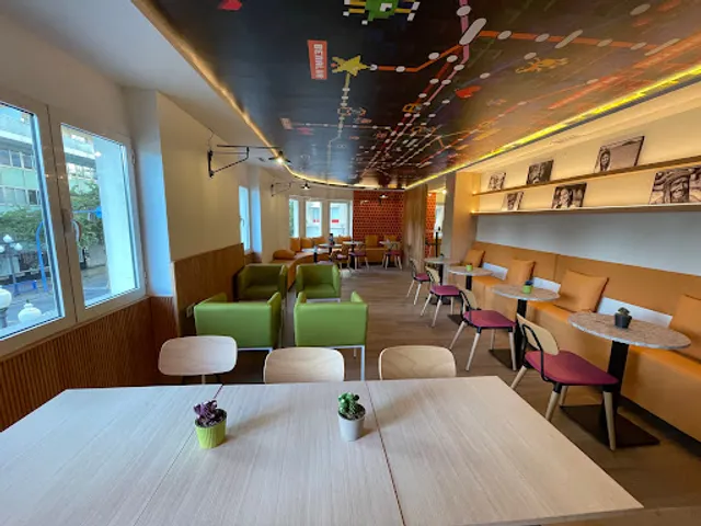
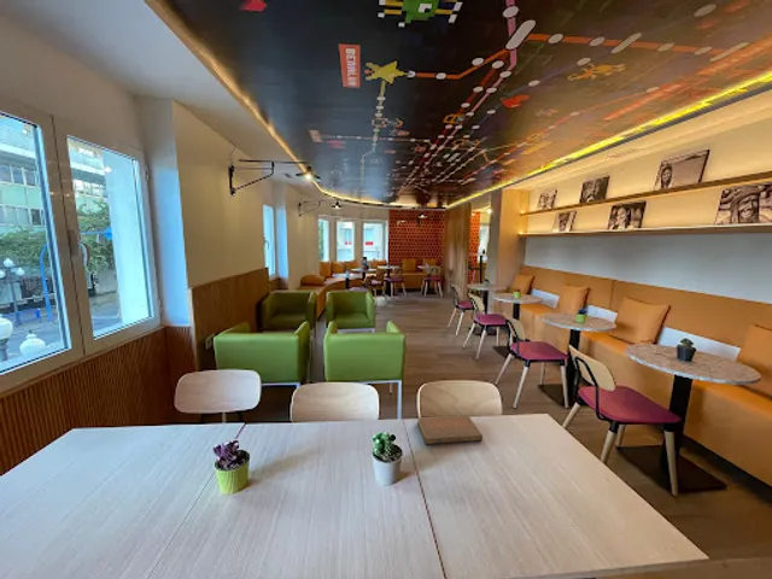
+ notebook [416,414,484,445]
